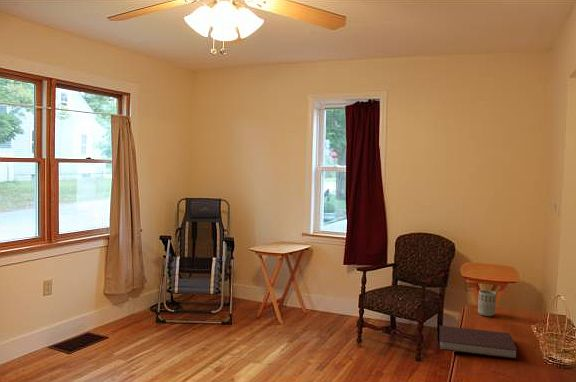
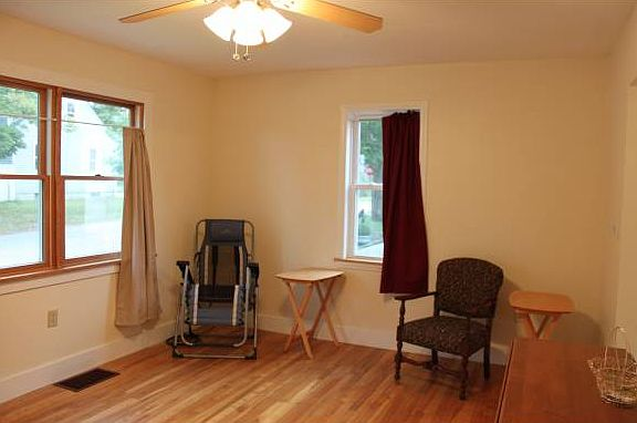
- notebook [438,325,519,360]
- cup [477,289,497,317]
